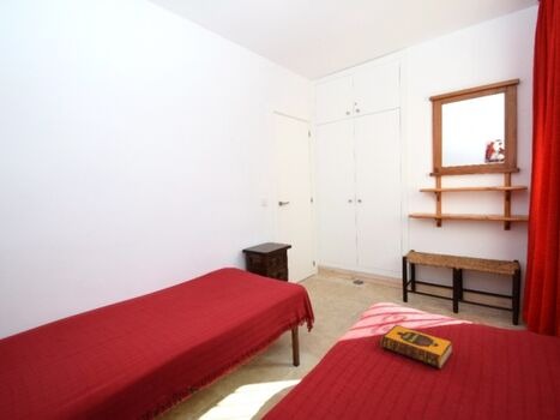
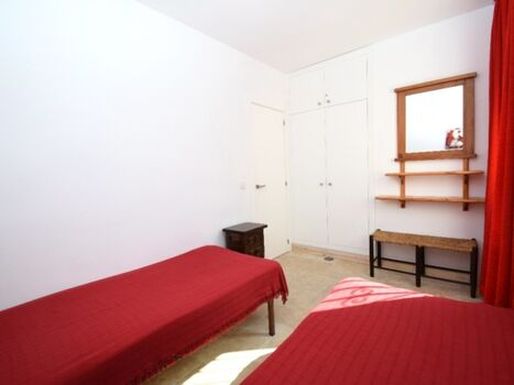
- hardback book [379,324,453,370]
